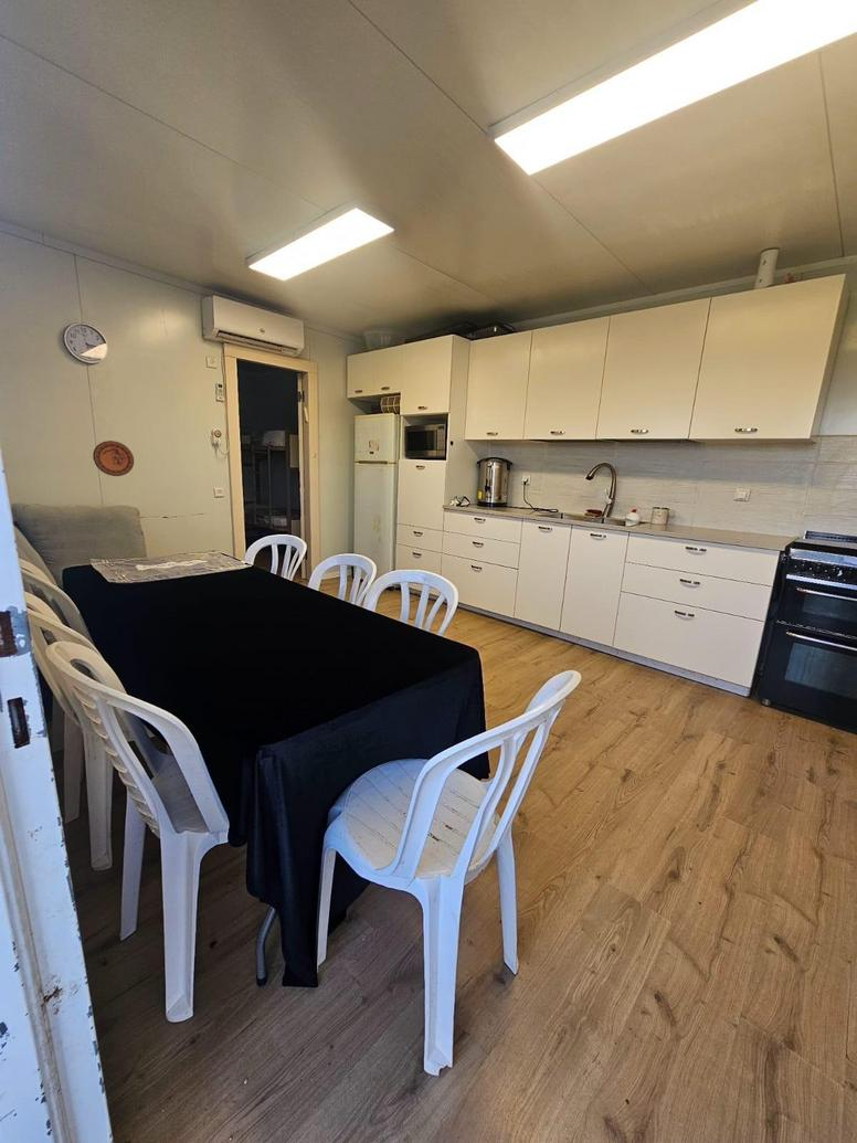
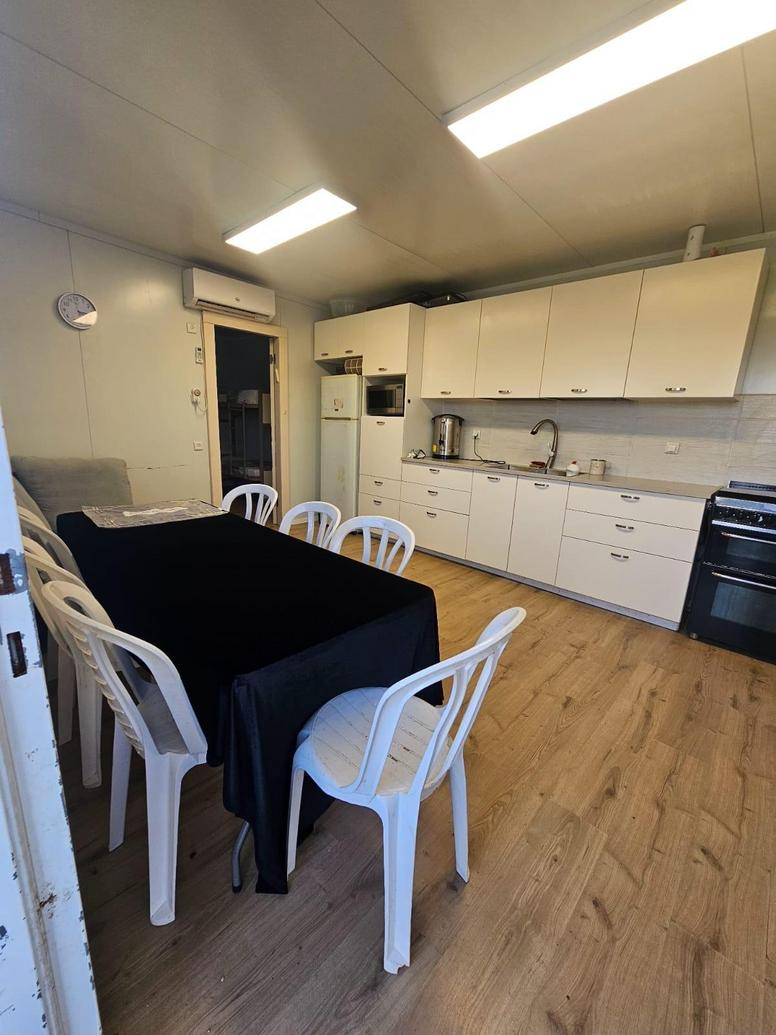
- decorative plate [92,440,135,477]
